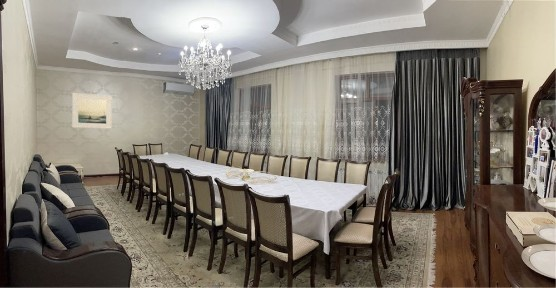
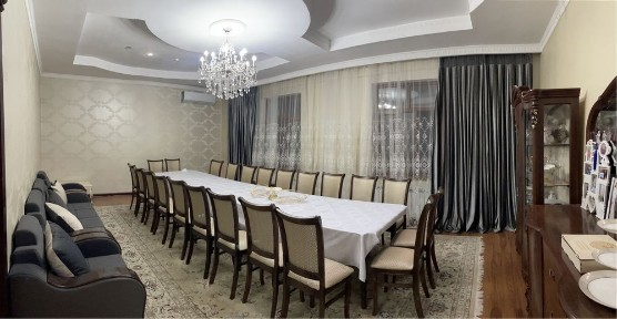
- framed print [71,92,113,130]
